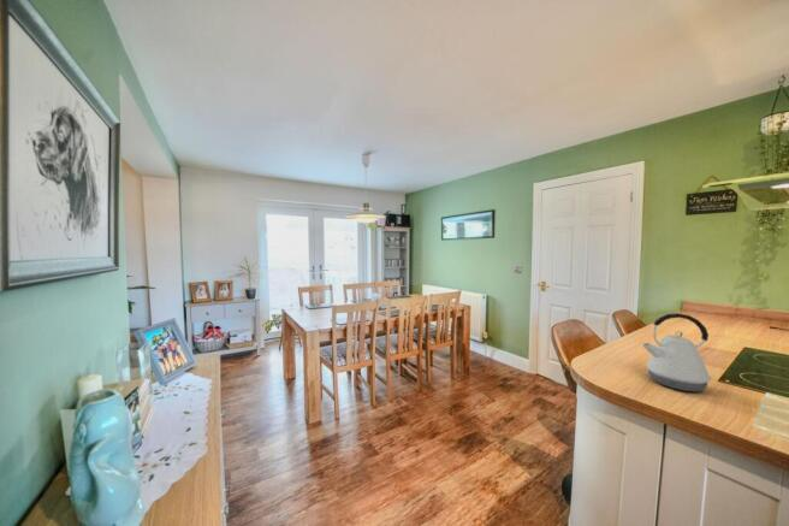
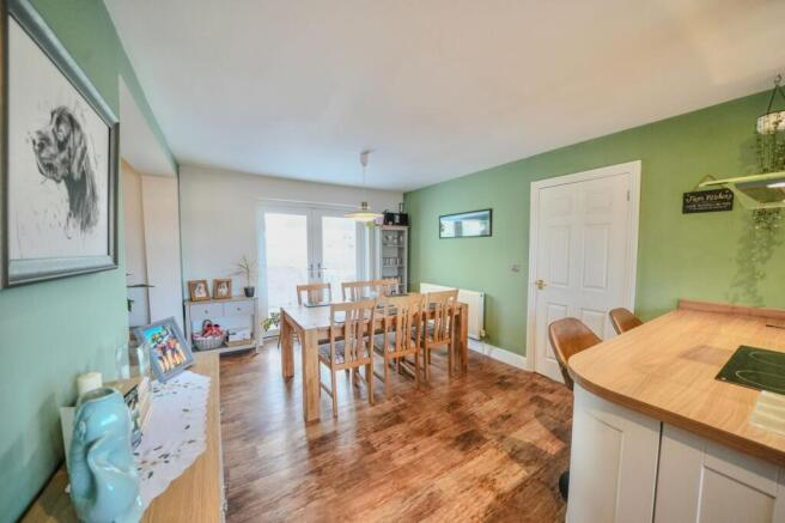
- kettle [641,312,713,392]
